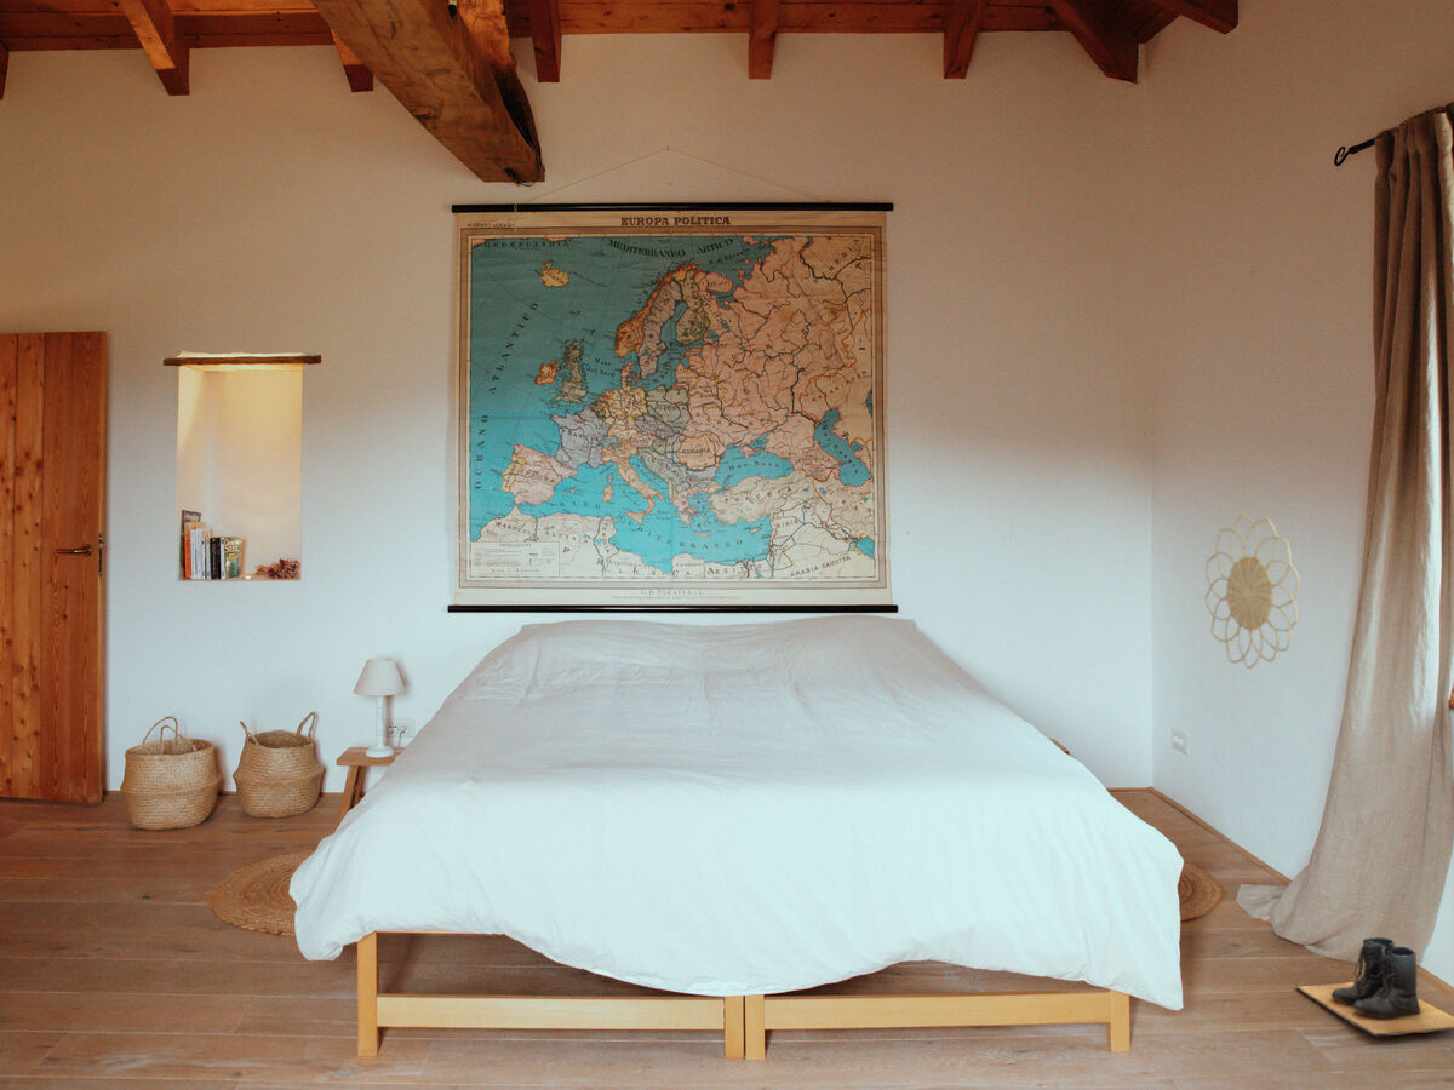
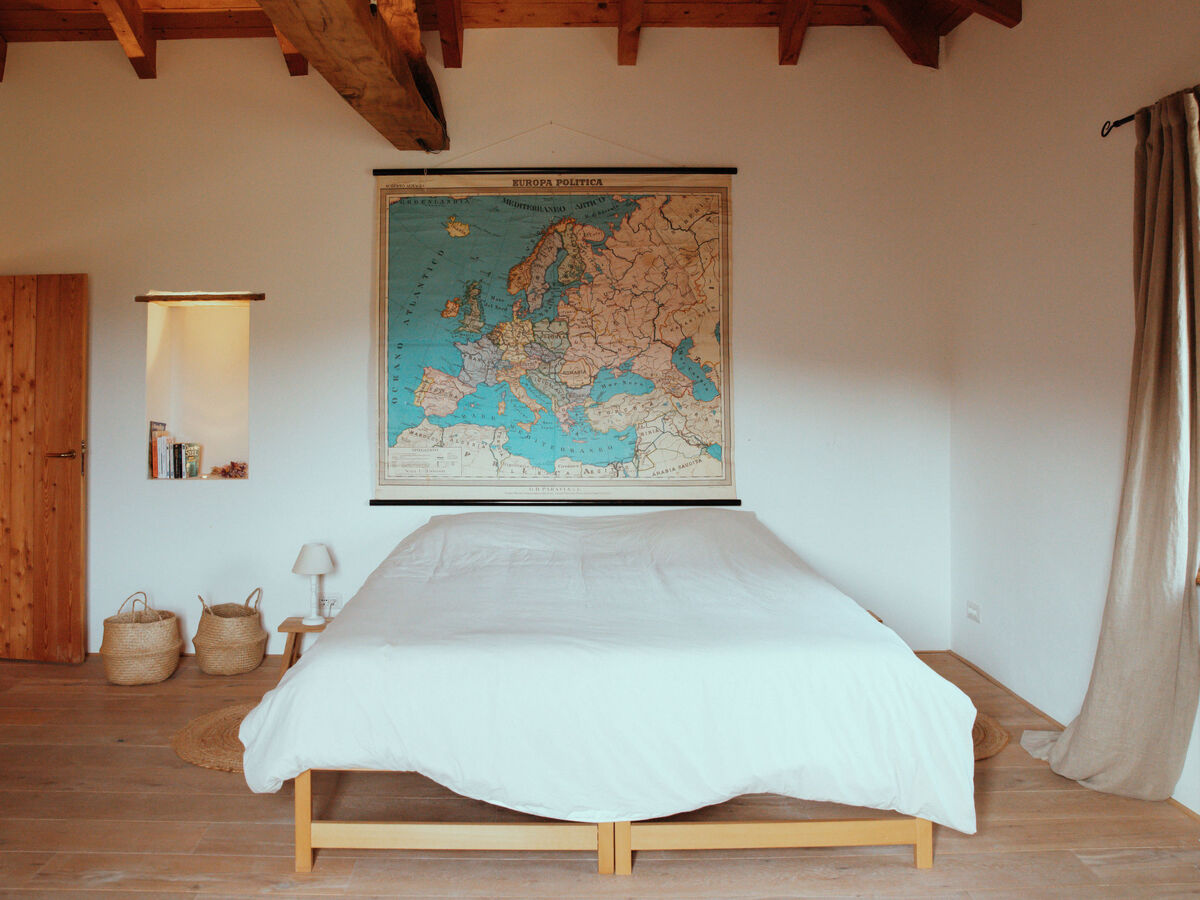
- decorative wall piece [1203,512,1301,670]
- boots [1295,936,1454,1038]
